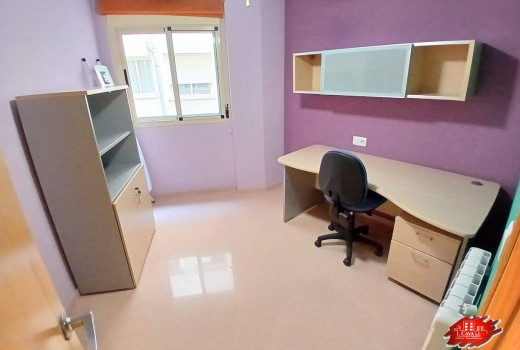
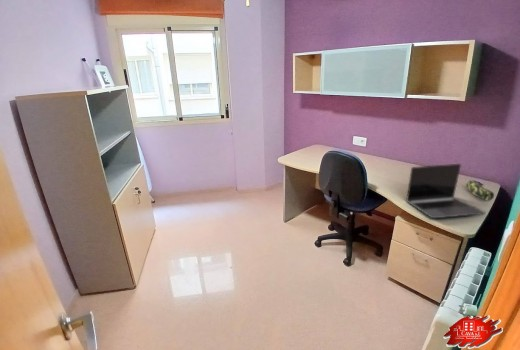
+ laptop [405,163,487,220]
+ pencil case [465,179,495,202]
